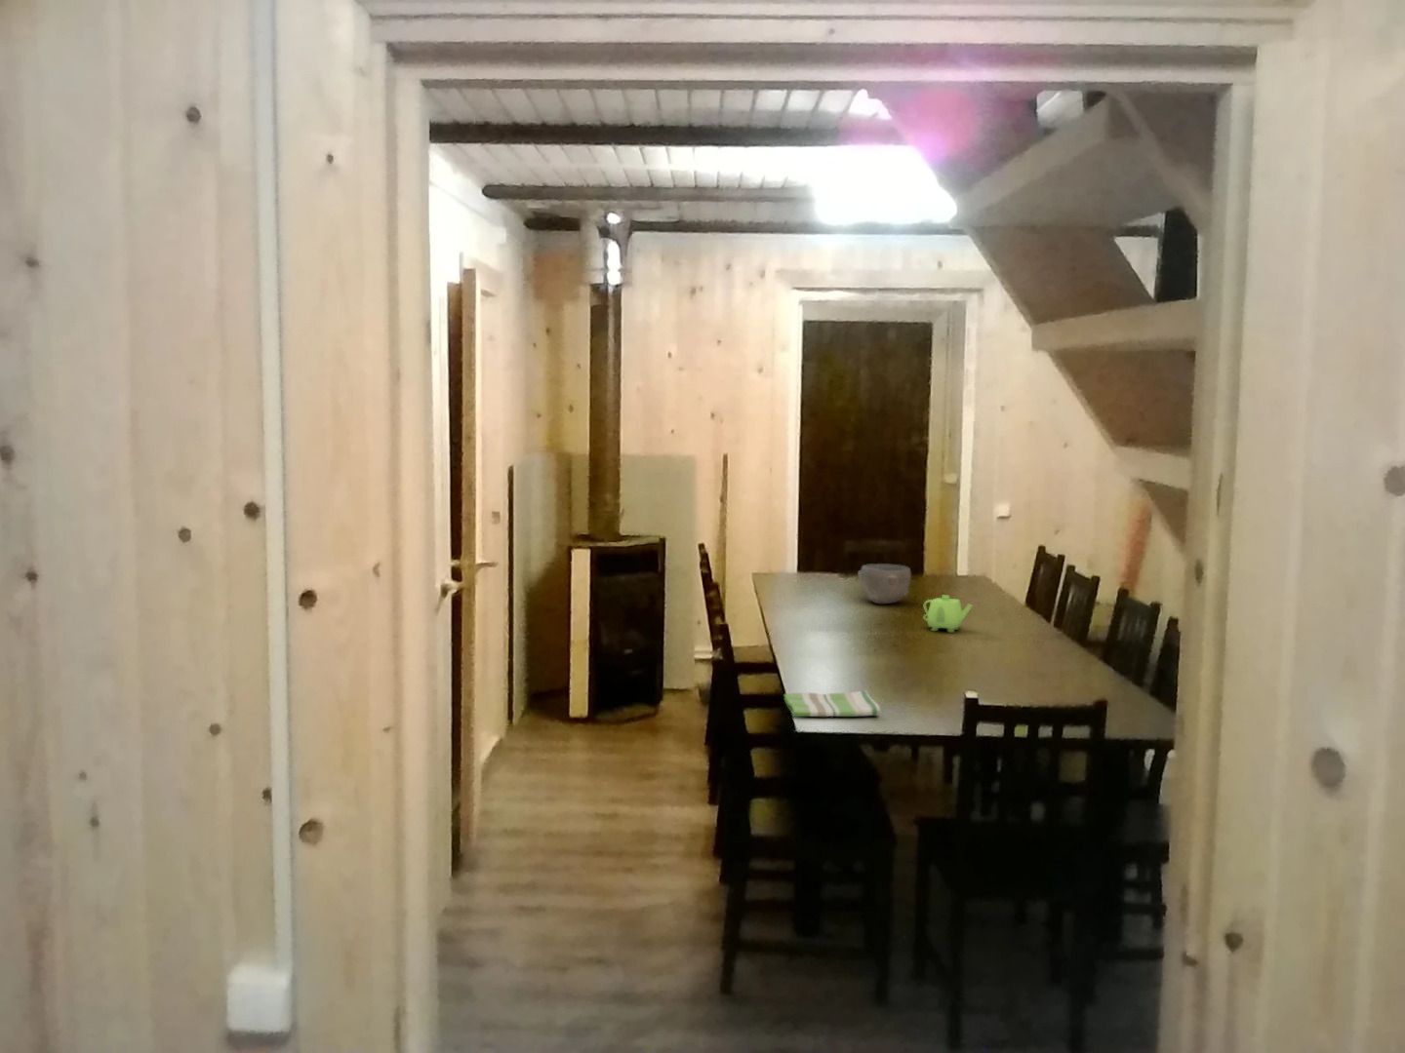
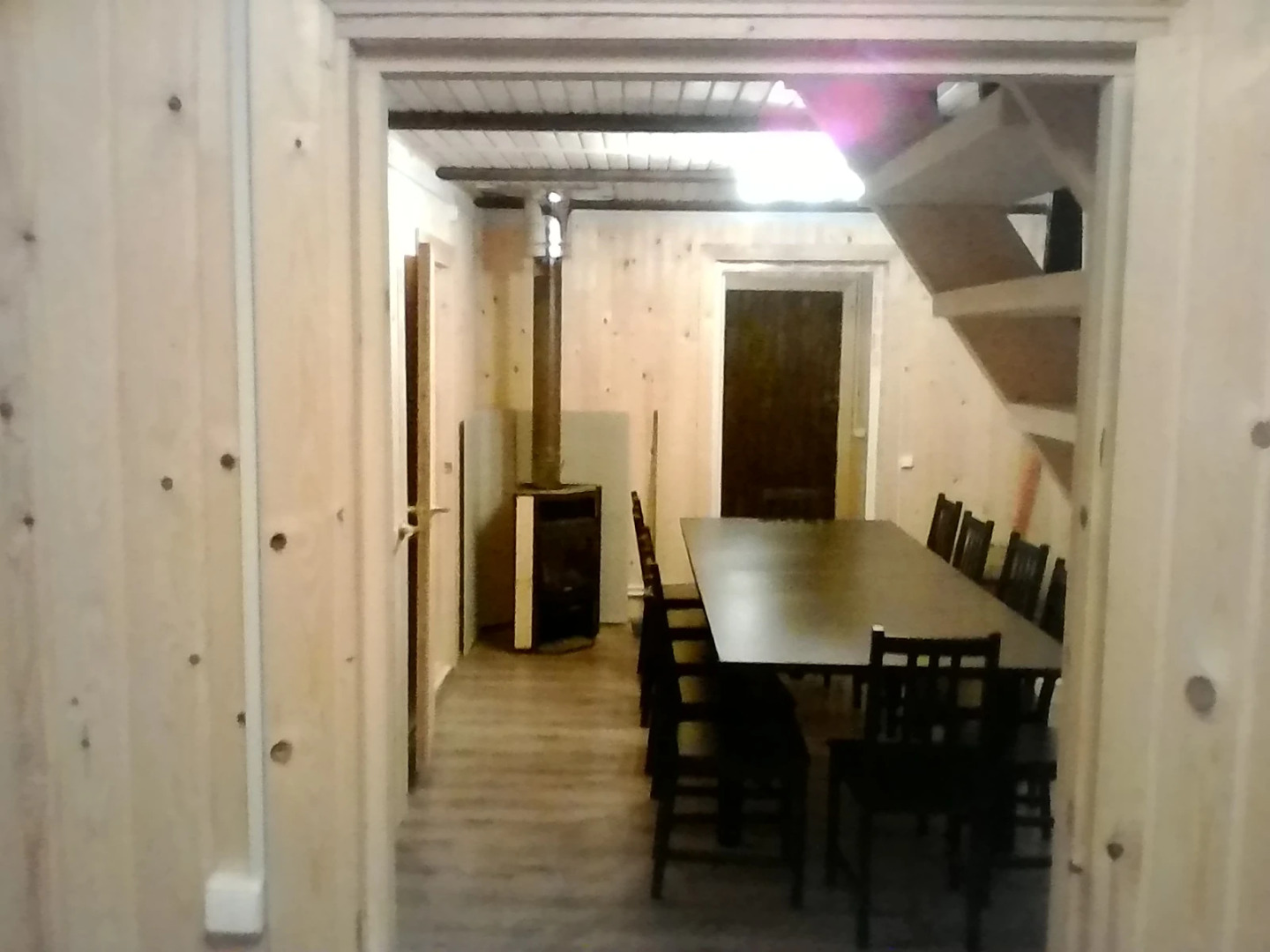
- dish towel [782,689,882,718]
- teapot [922,595,974,634]
- bowl [856,563,913,605]
